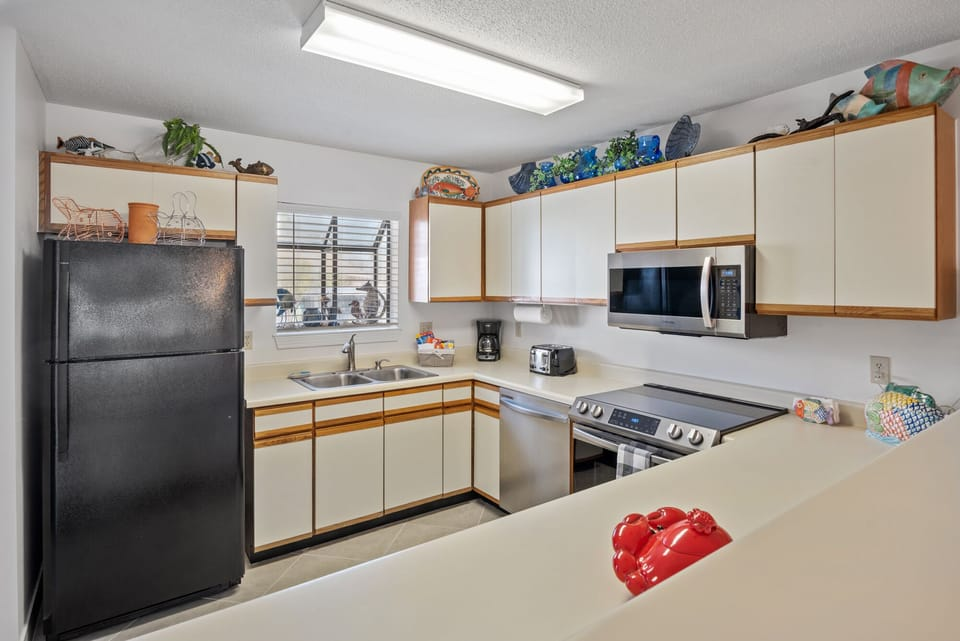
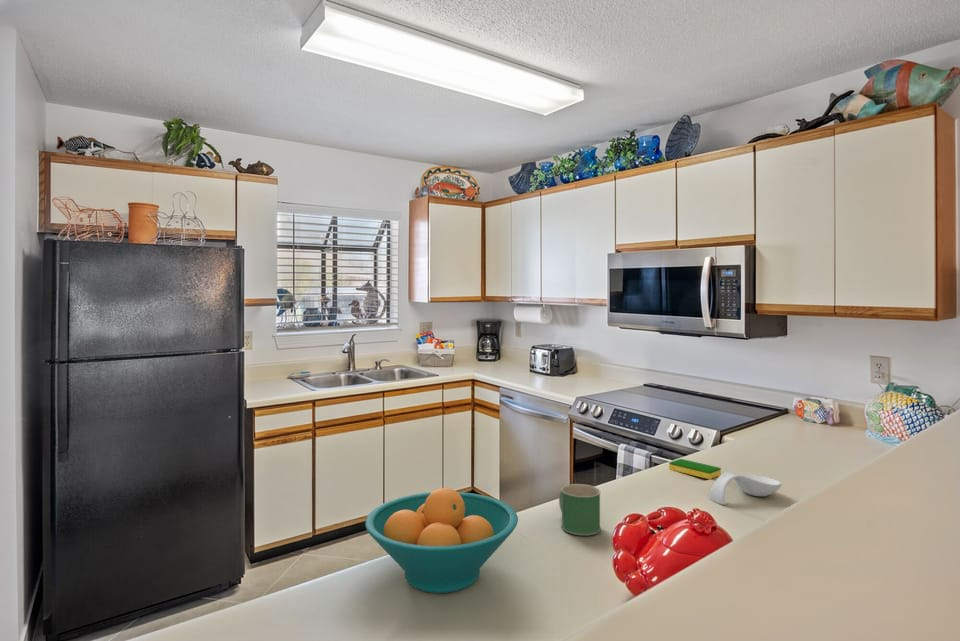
+ mug [558,483,602,536]
+ spoon rest [708,471,783,506]
+ fruit bowl [364,487,519,594]
+ dish sponge [668,458,722,480]
